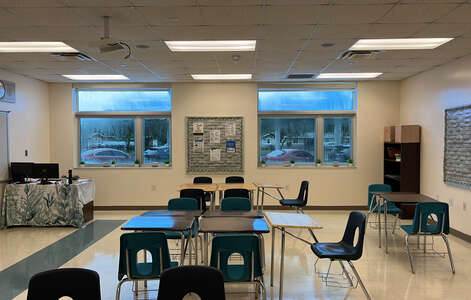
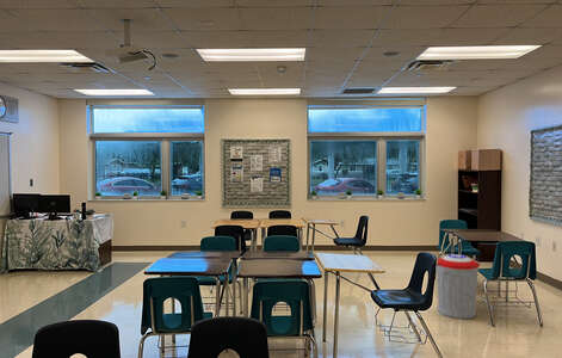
+ trash can [436,253,481,320]
